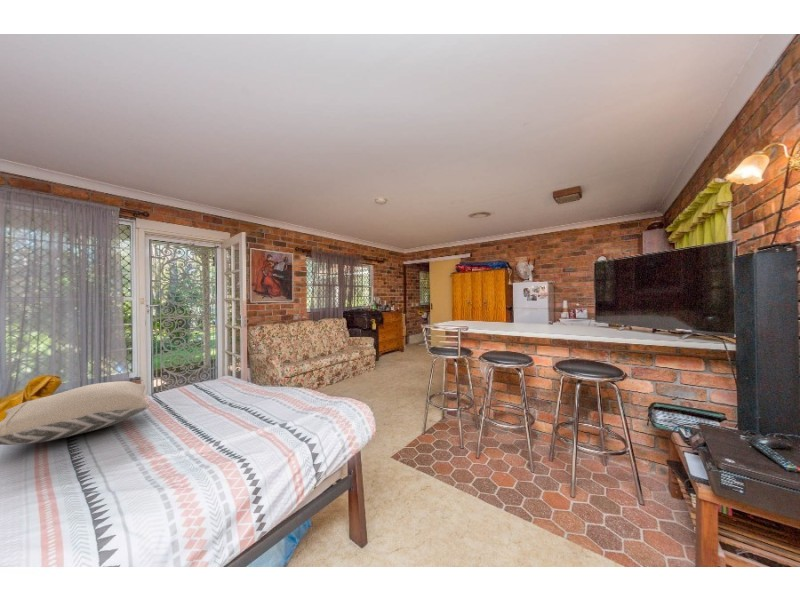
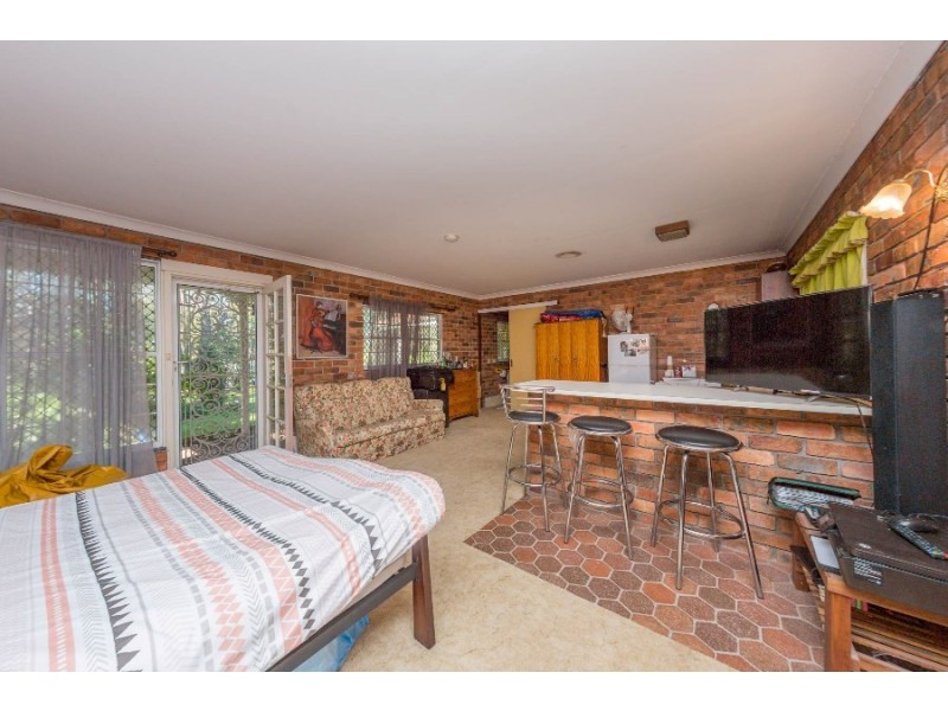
- pillow [0,380,151,446]
